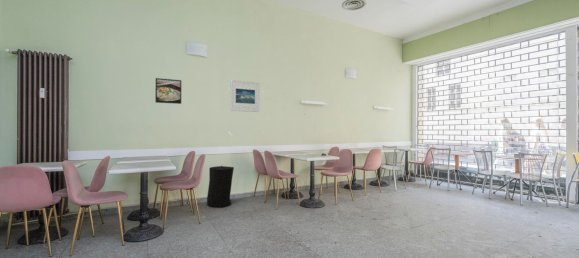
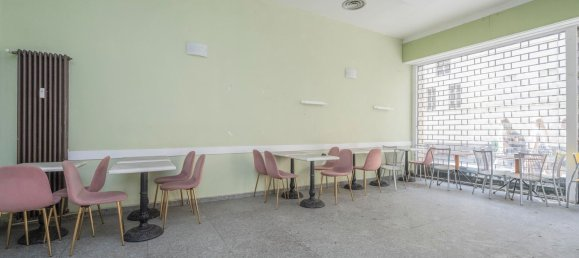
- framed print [154,77,182,105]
- trash can [206,165,235,208]
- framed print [230,79,260,113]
